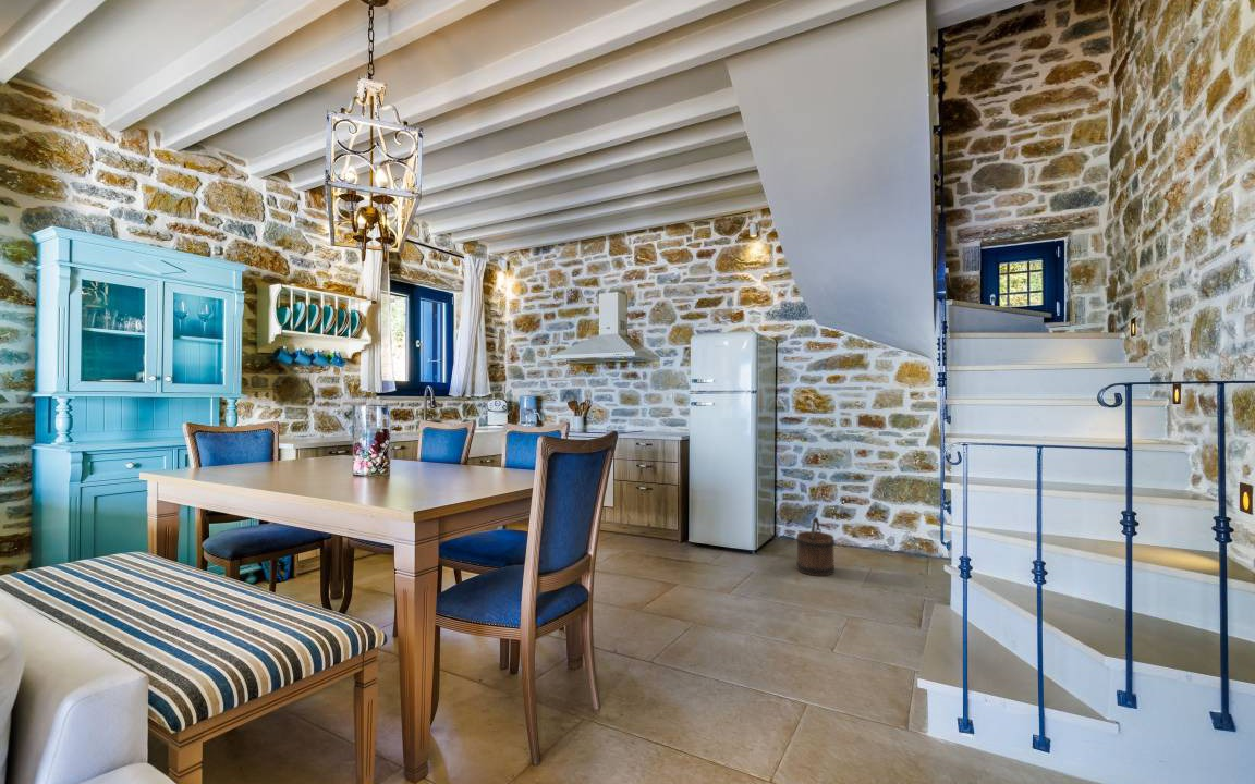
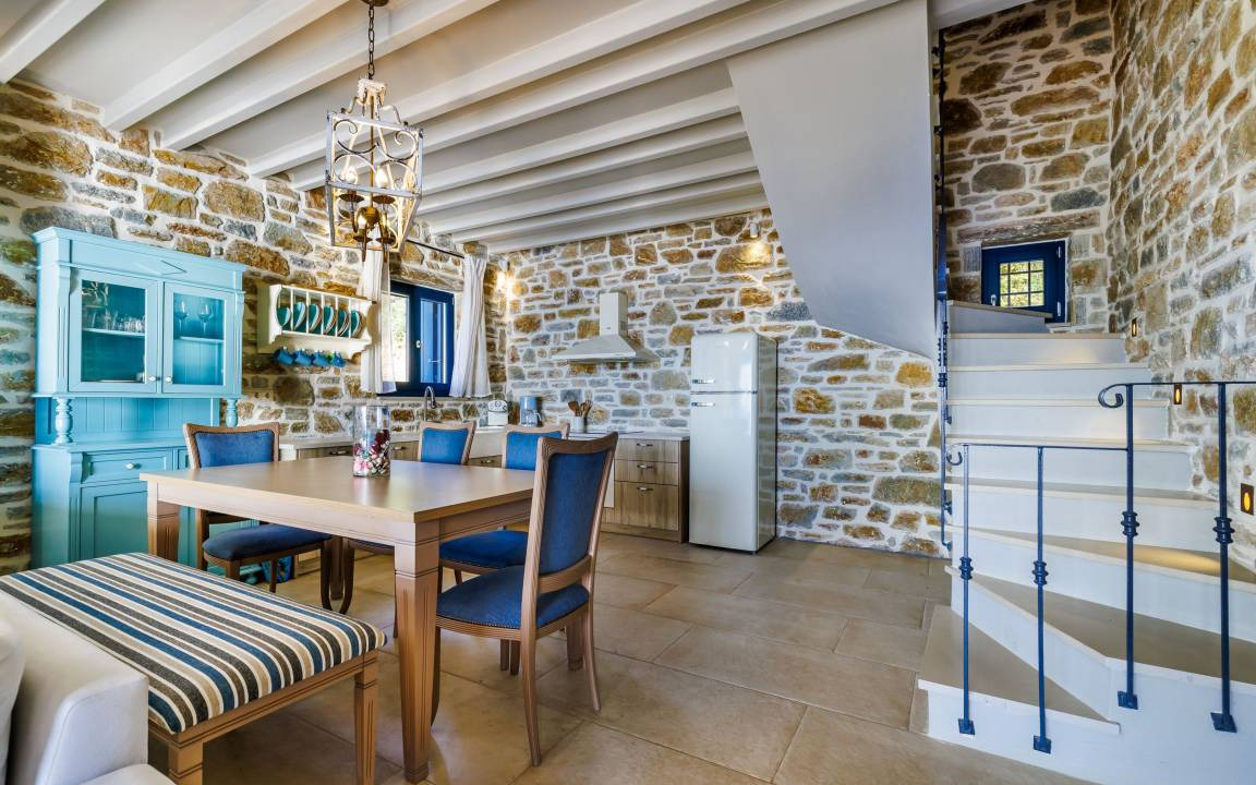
- bucket [795,516,836,577]
